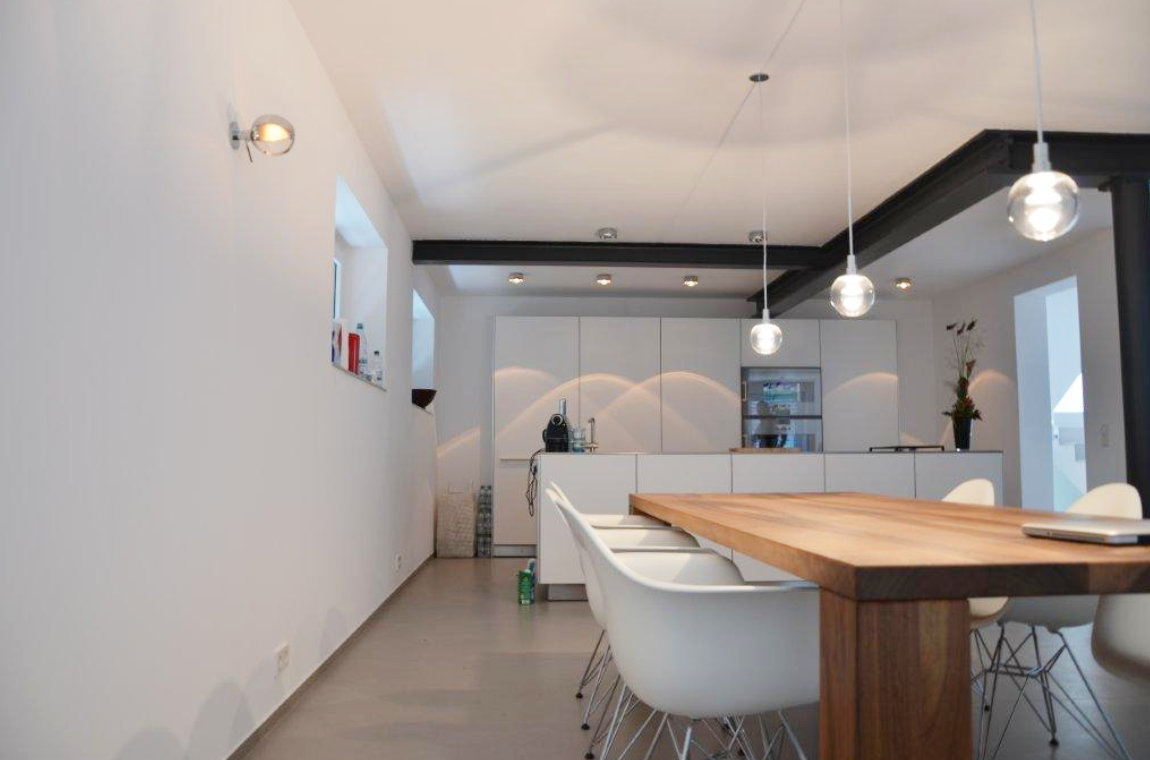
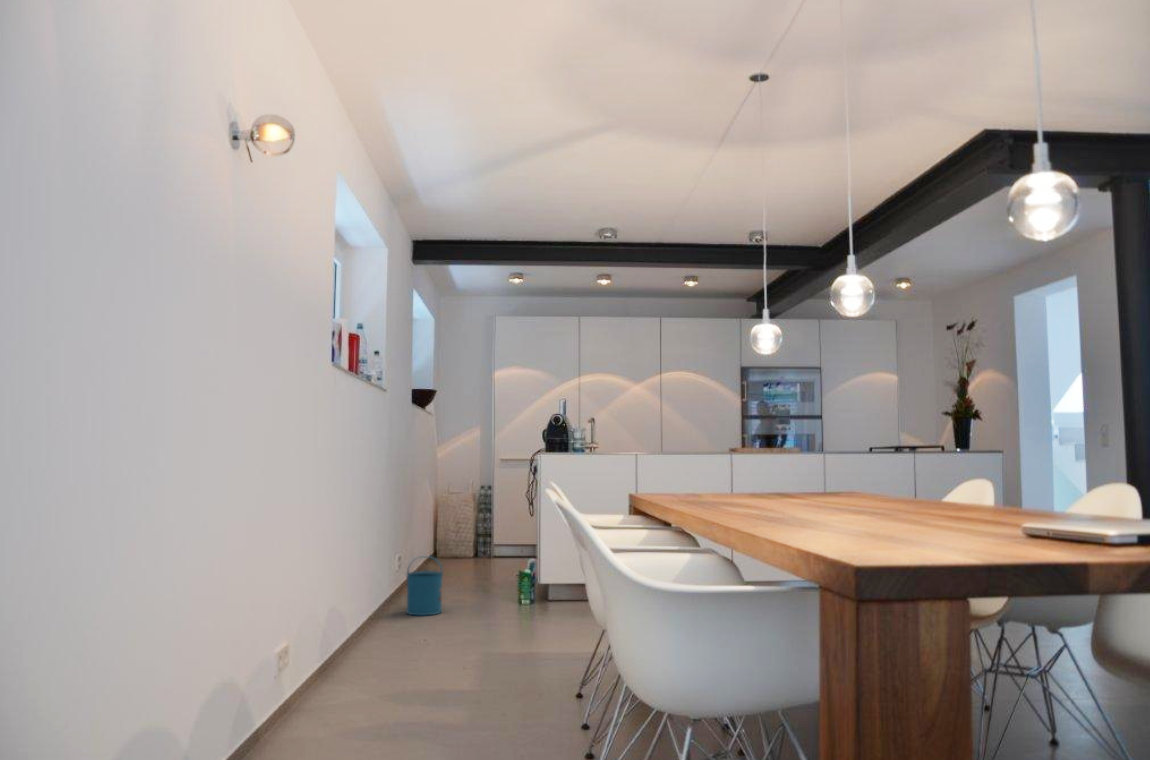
+ watering can [405,555,444,617]
